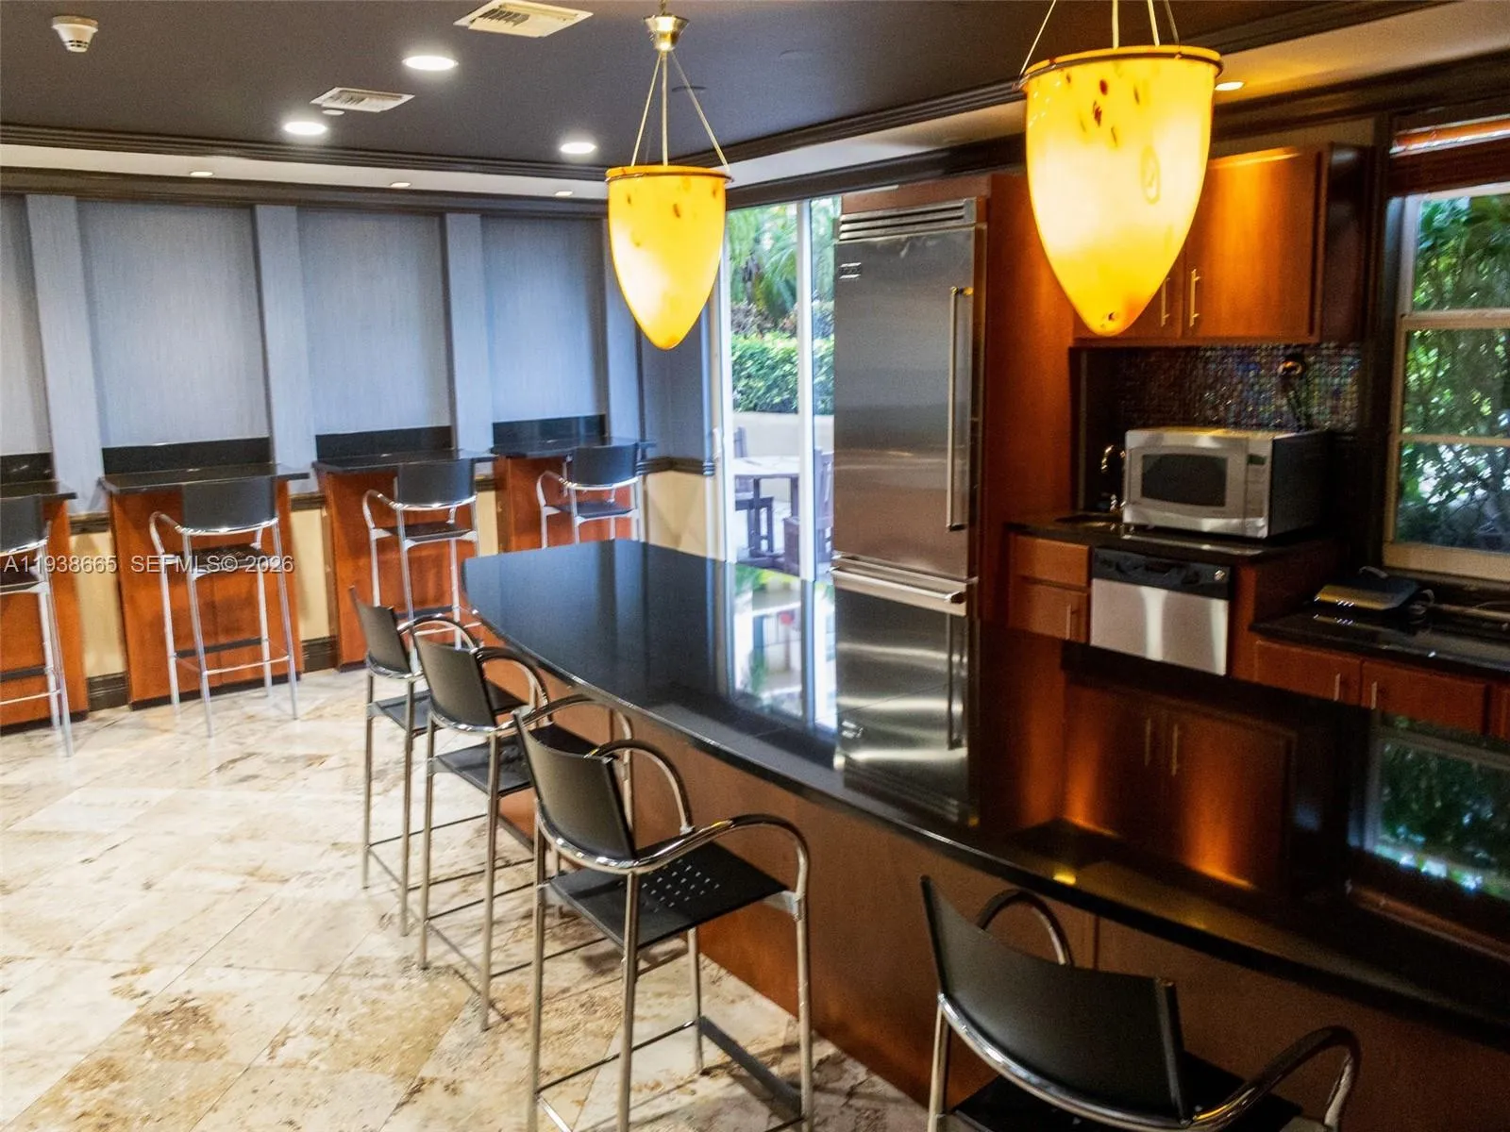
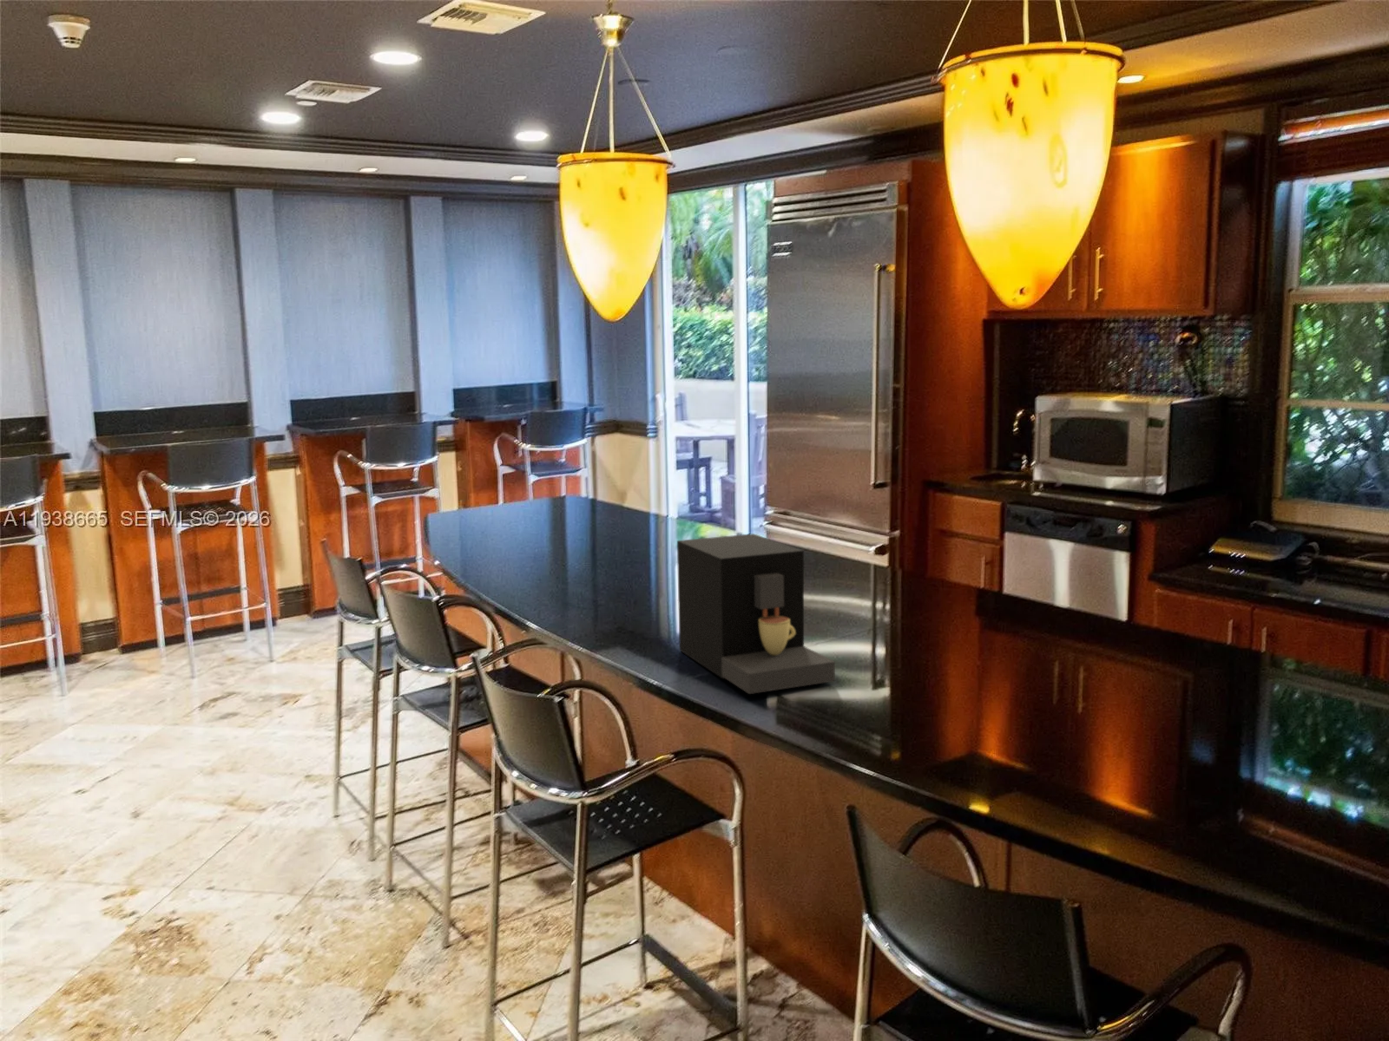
+ coffee maker [676,533,836,694]
